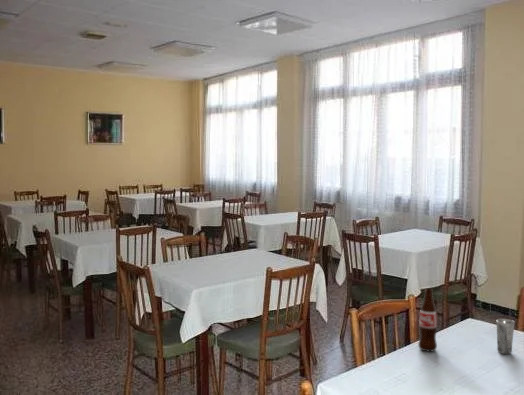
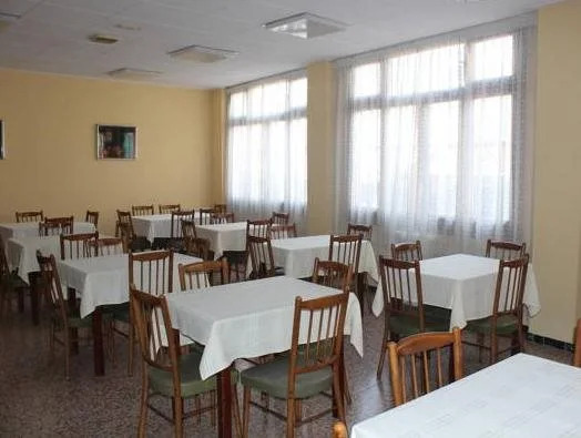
- bottle [417,288,438,353]
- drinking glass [495,318,515,355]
